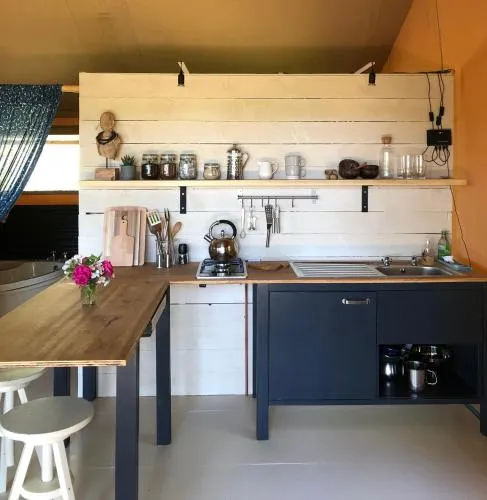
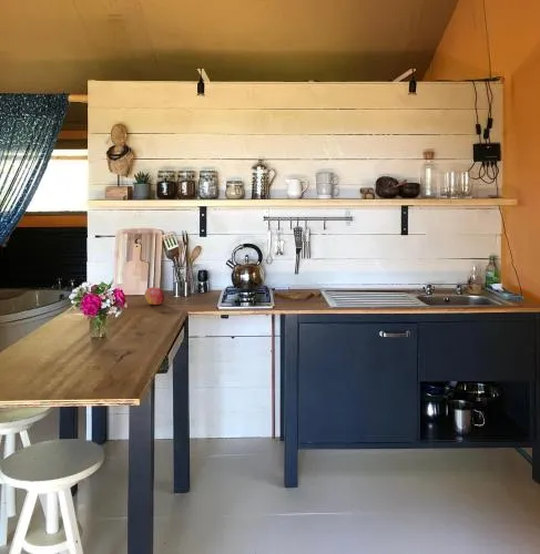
+ apple [144,286,166,306]
